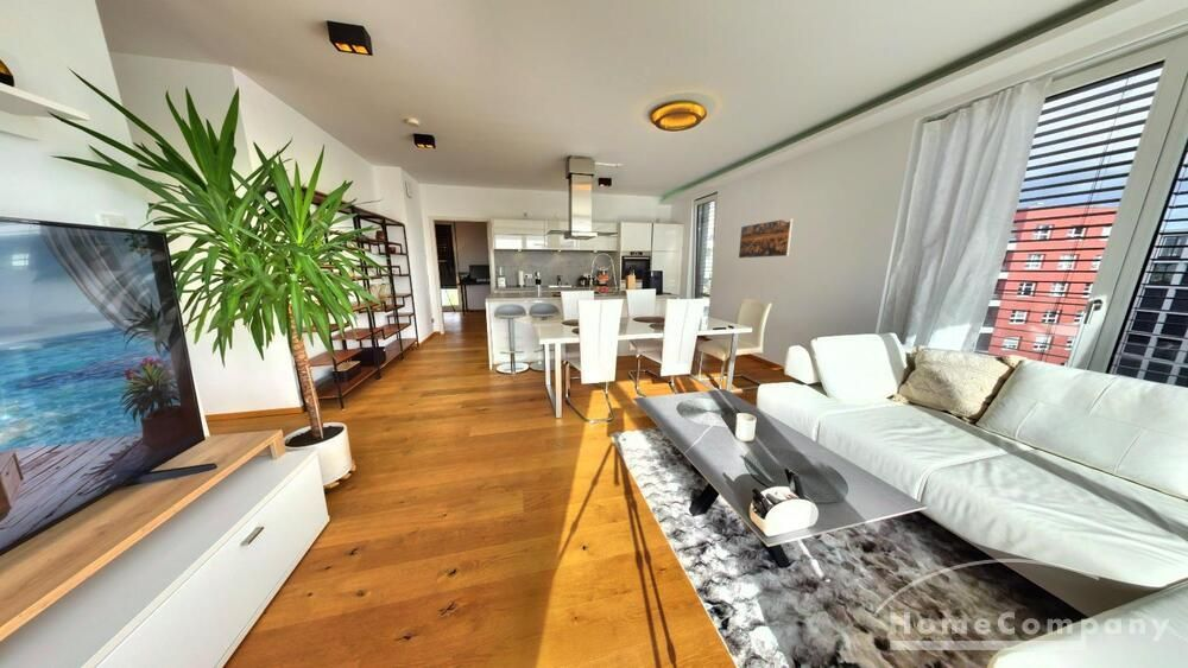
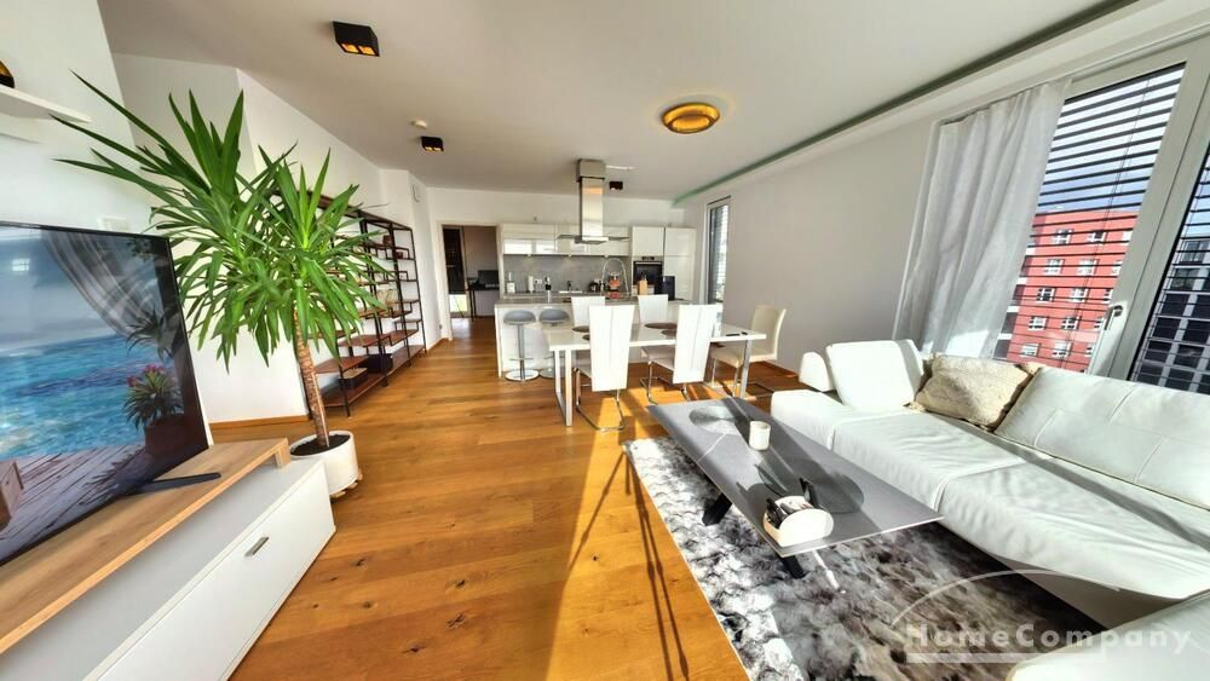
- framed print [738,217,795,260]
